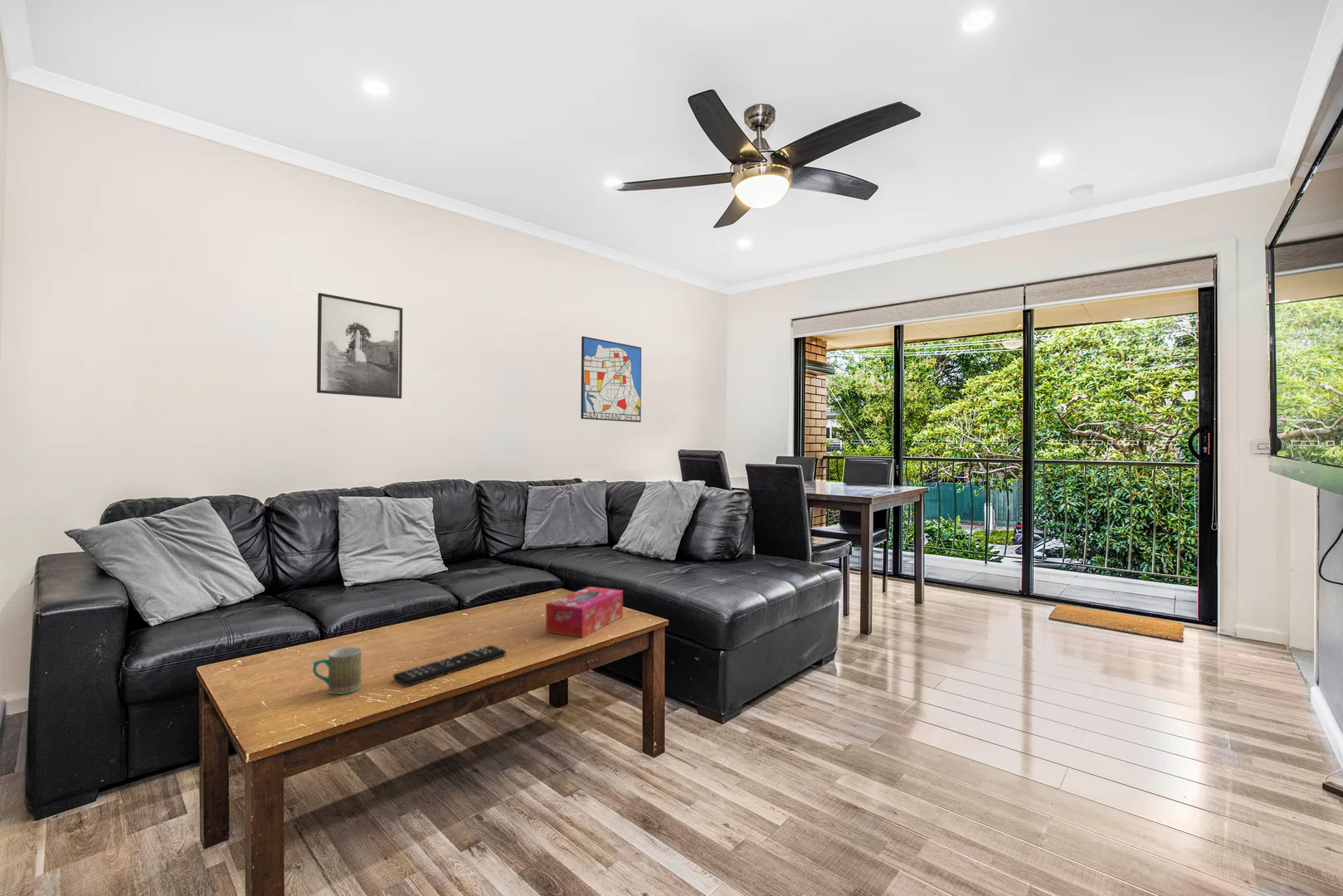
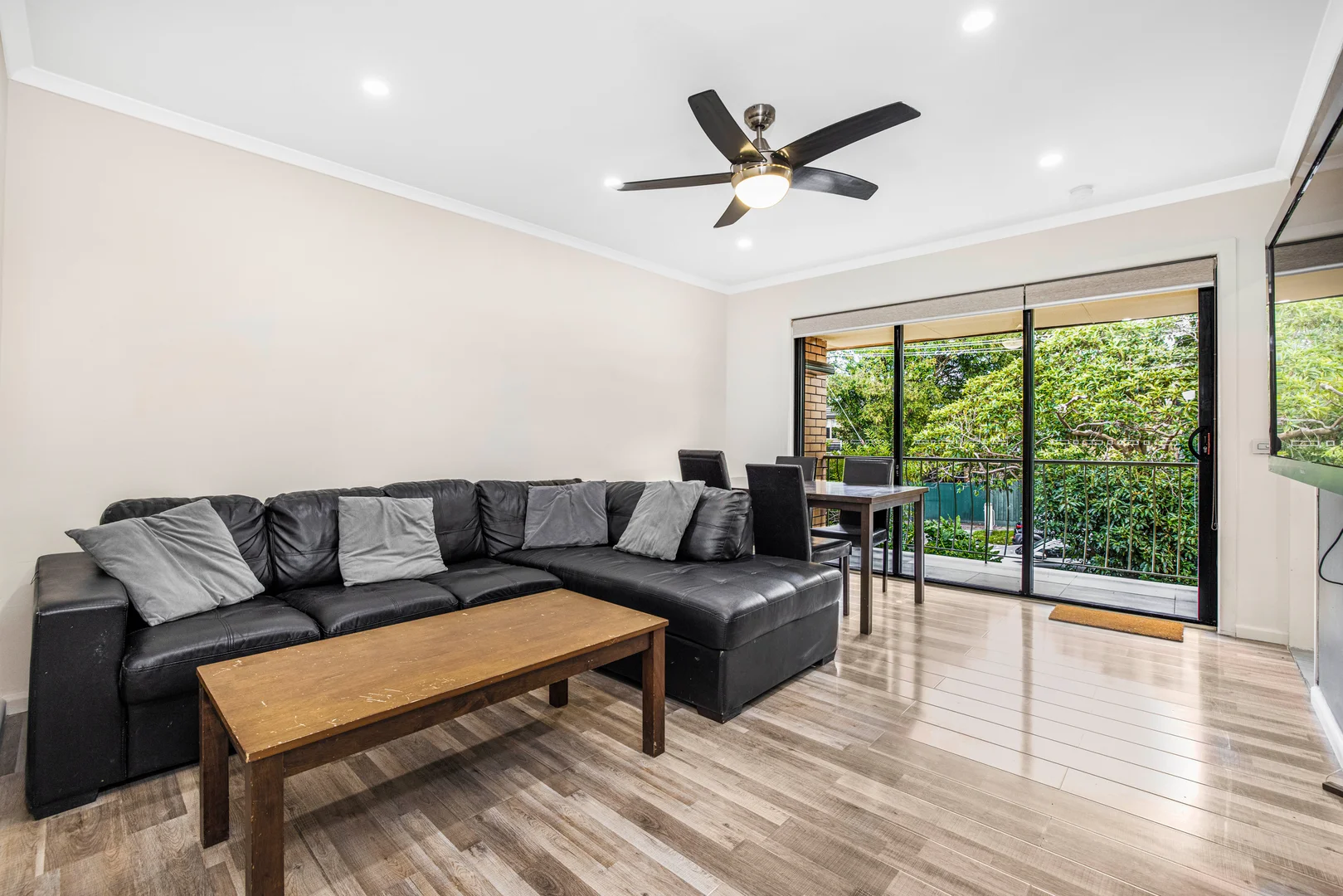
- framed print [316,292,403,400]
- wall art [580,335,642,423]
- mug [312,646,363,695]
- remote control [393,645,506,688]
- tissue box [545,586,624,638]
